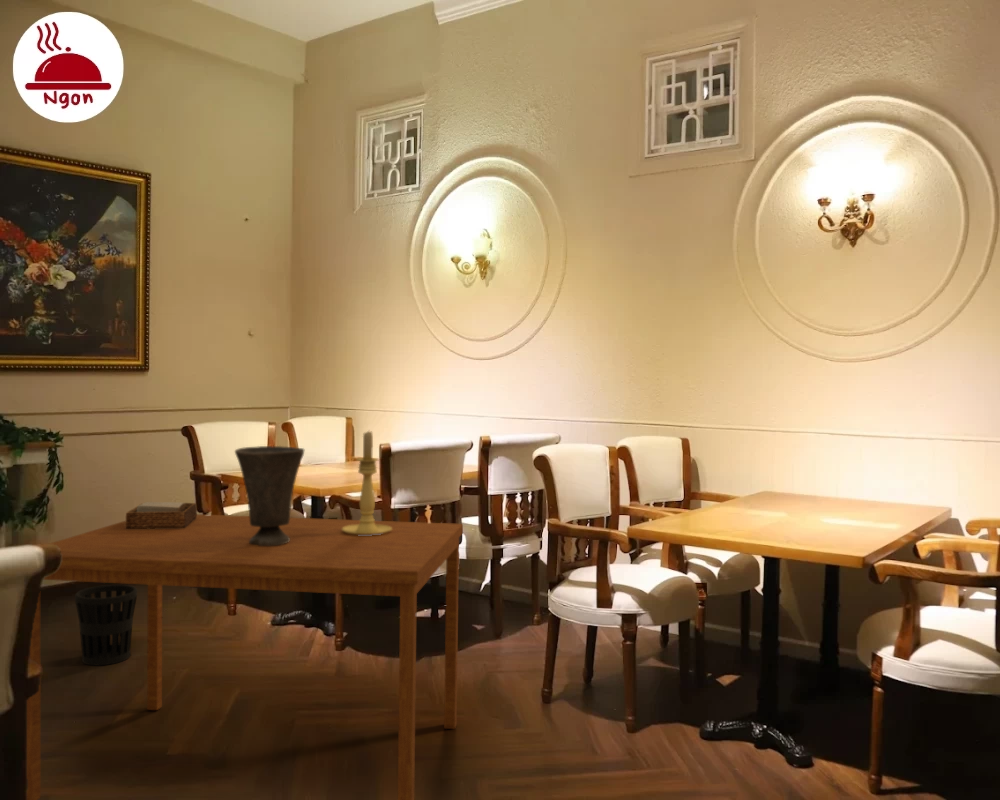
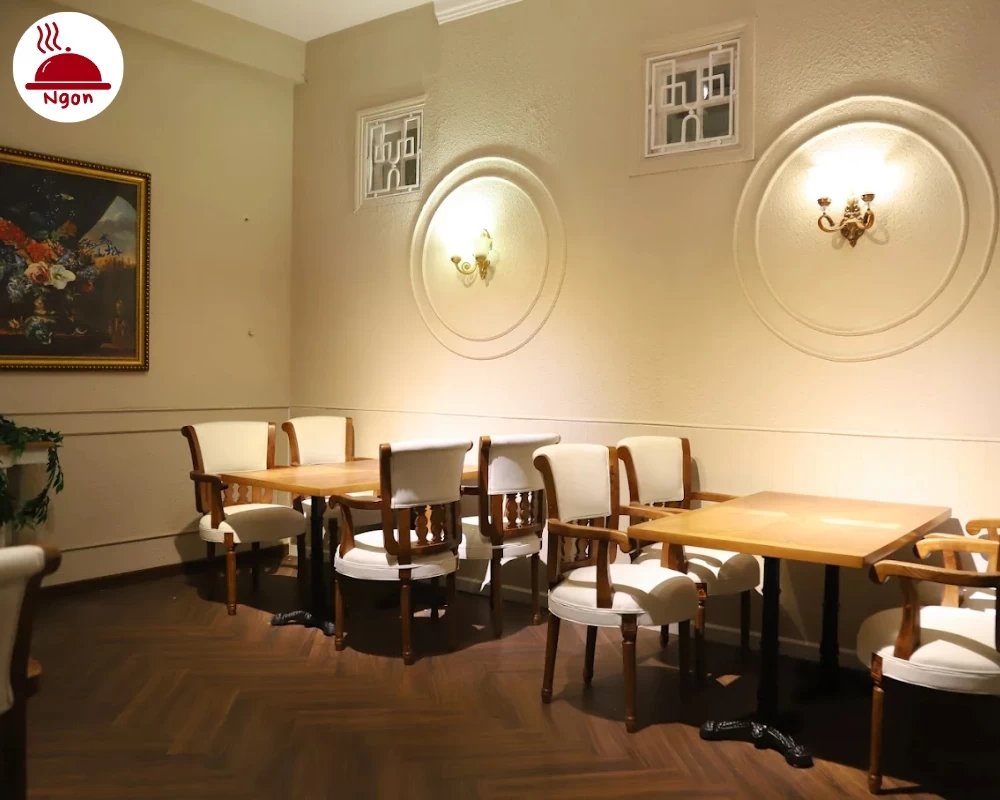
- napkin holder [125,501,198,529]
- candle holder [342,429,392,536]
- vase [234,445,305,546]
- dining table [26,513,464,800]
- wastebasket [74,584,138,666]
